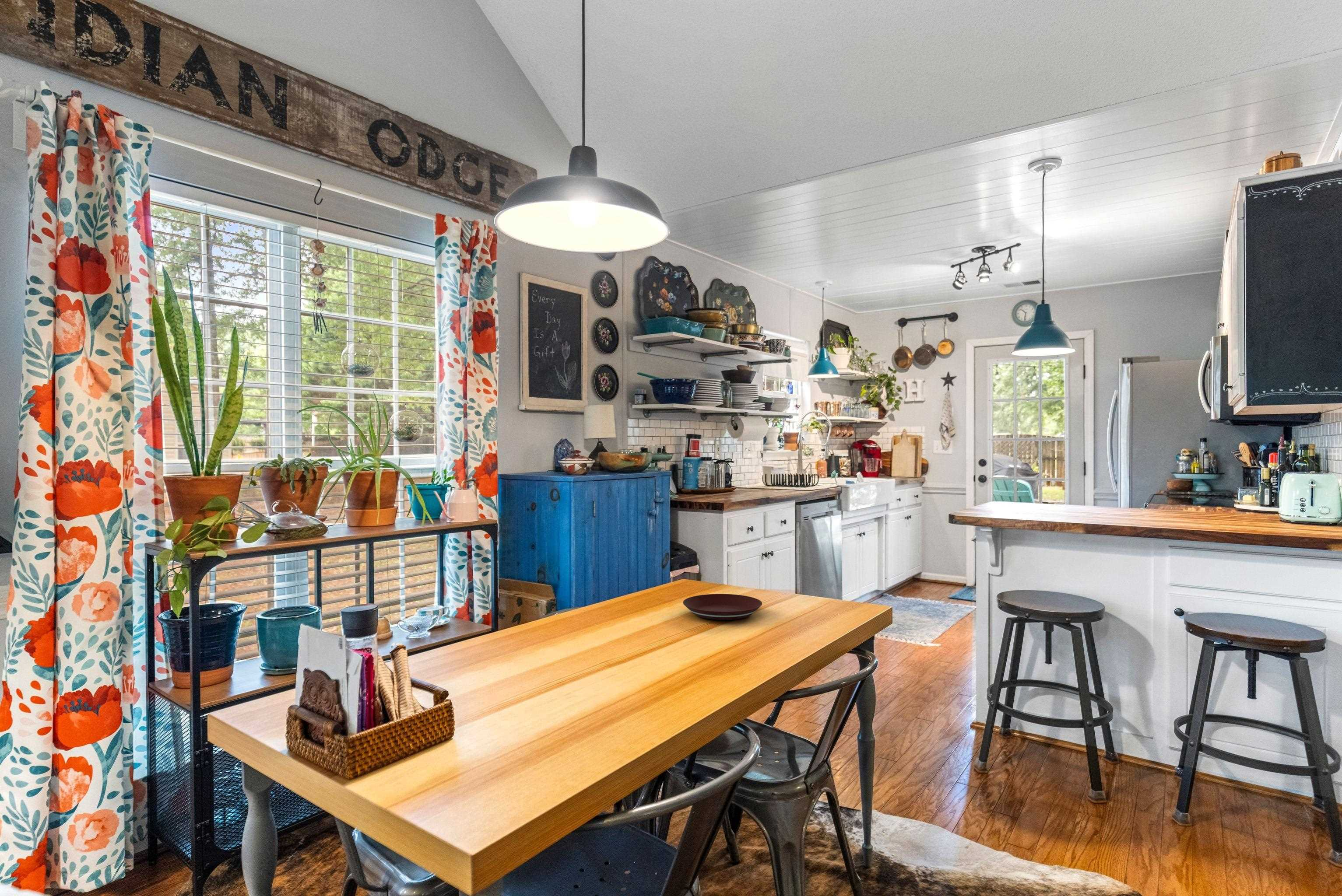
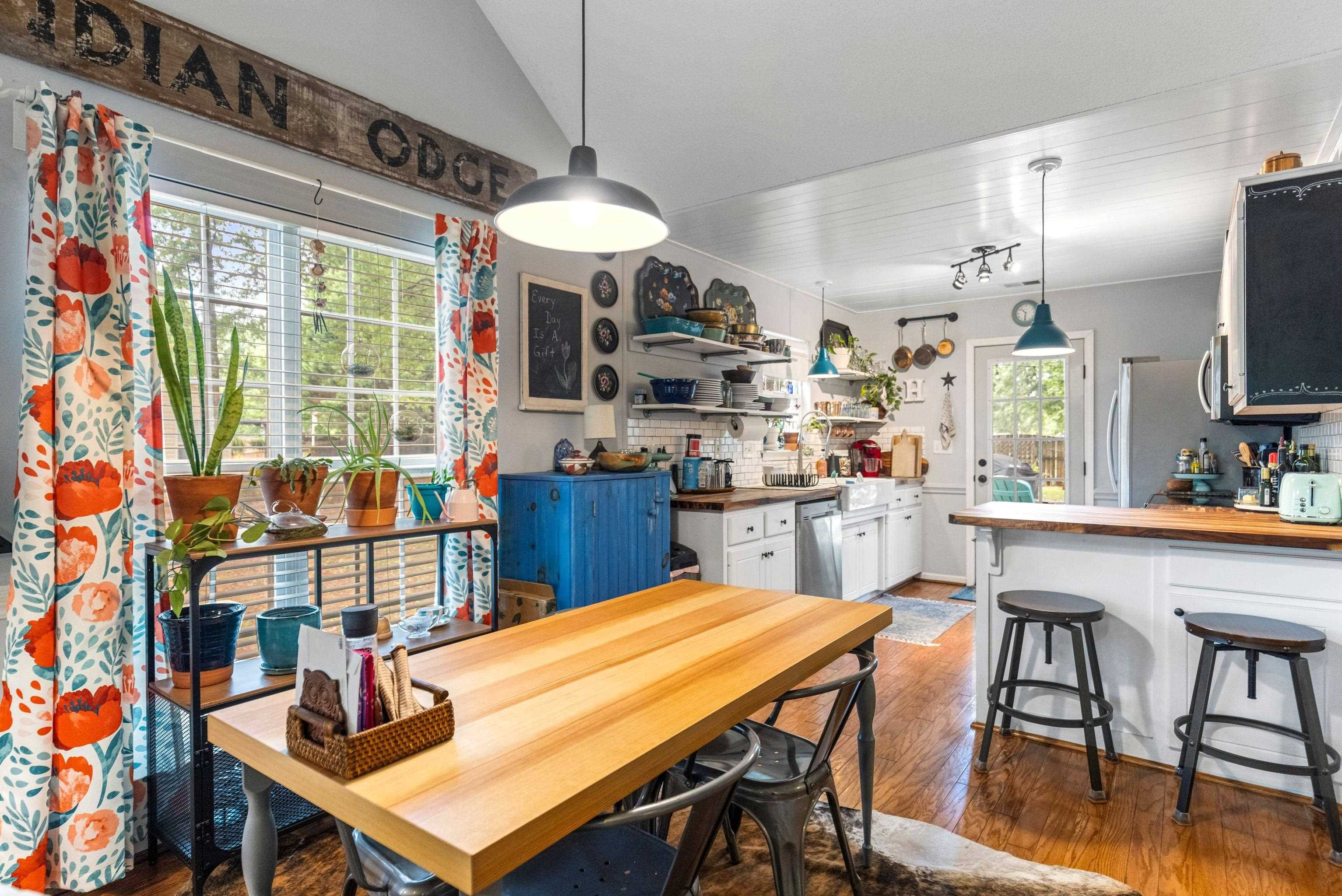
- plate [682,593,762,620]
